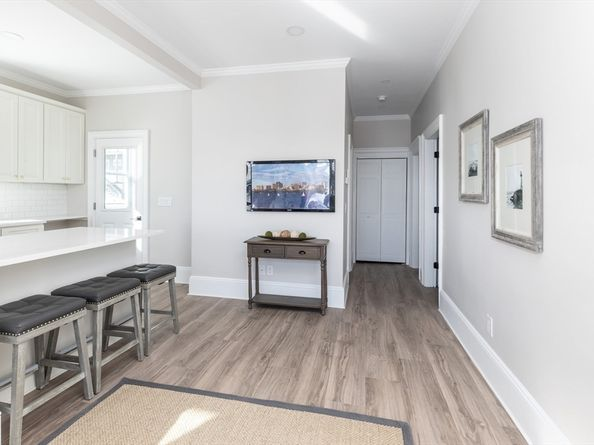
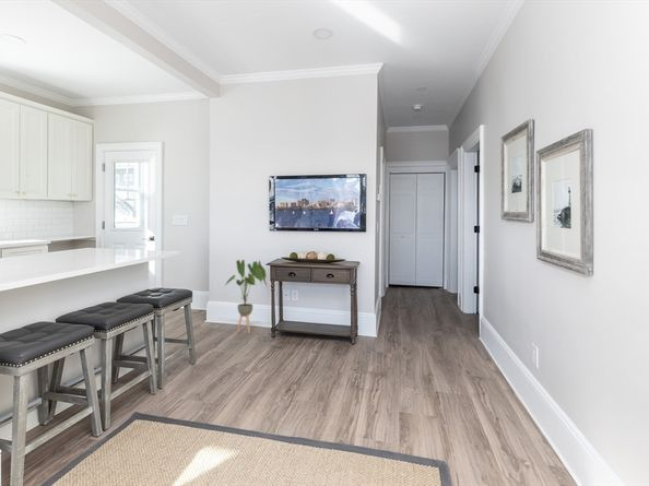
+ house plant [224,259,269,334]
